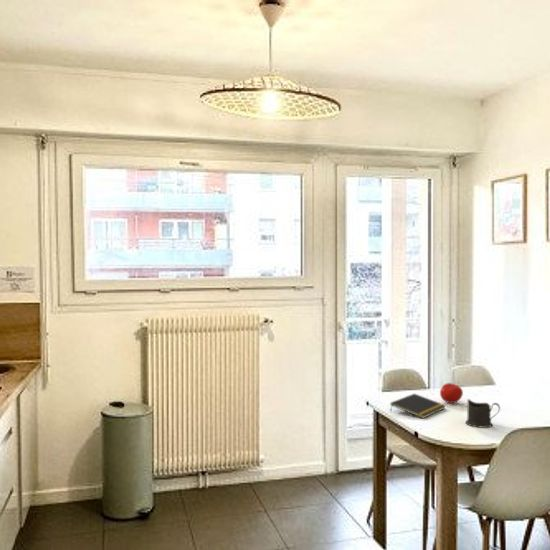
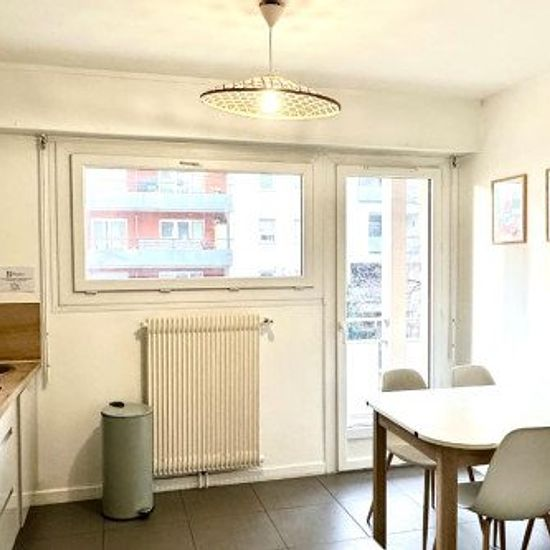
- notepad [389,393,447,419]
- fruit [439,382,464,404]
- cup [464,398,501,428]
